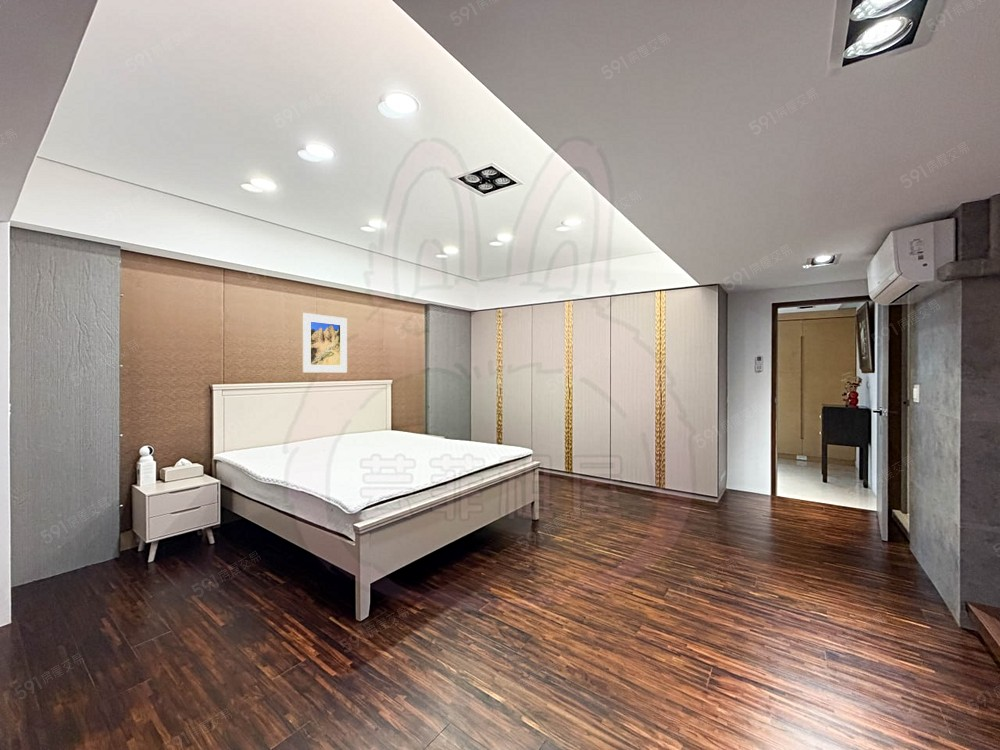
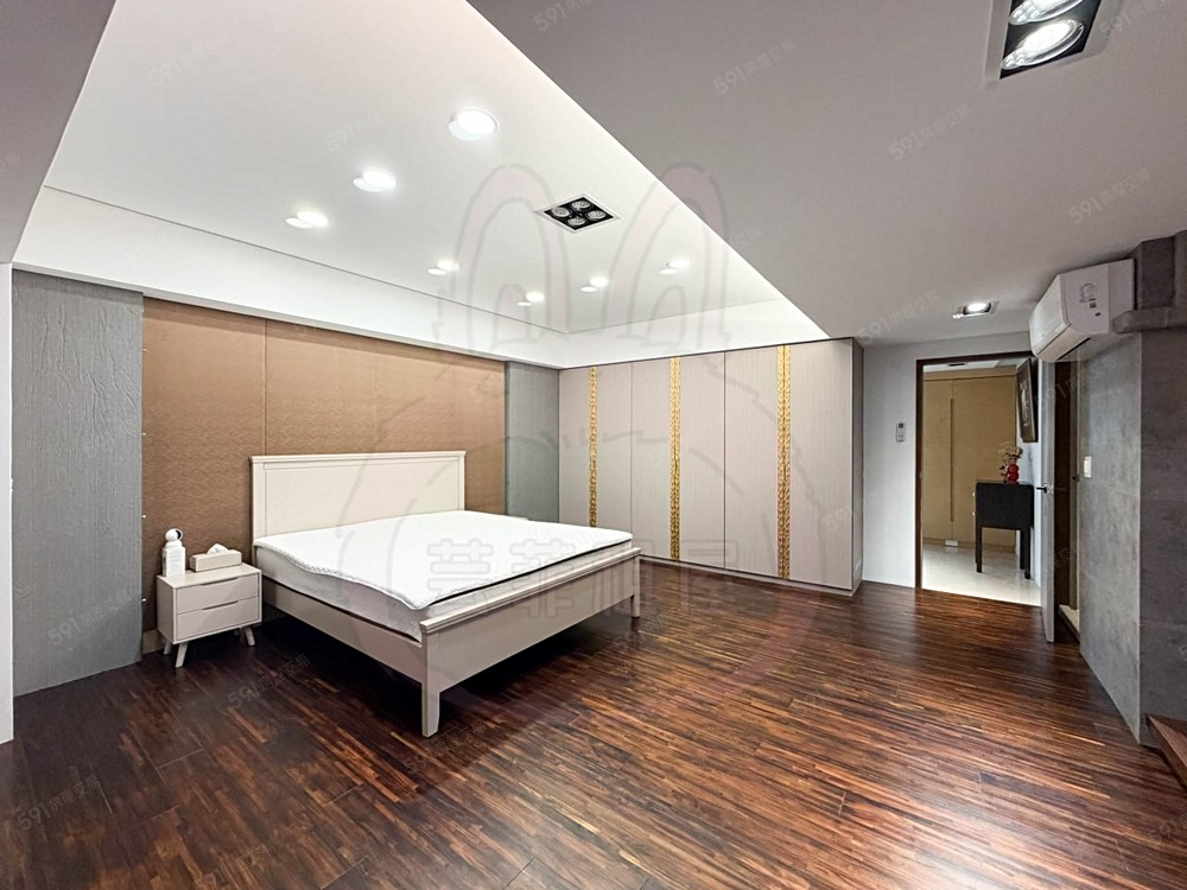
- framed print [301,312,348,374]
